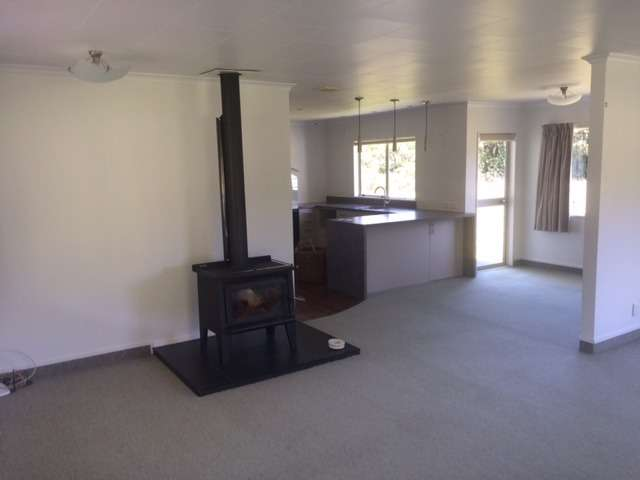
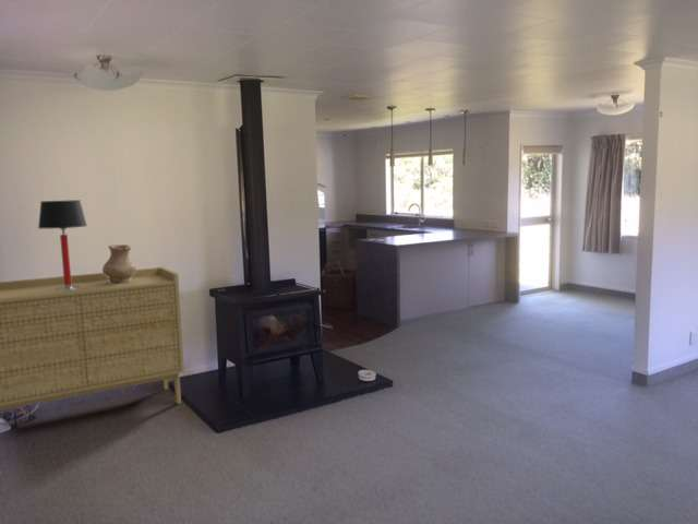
+ vase [101,243,137,284]
+ sideboard [0,266,185,412]
+ table lamp [37,199,88,290]
